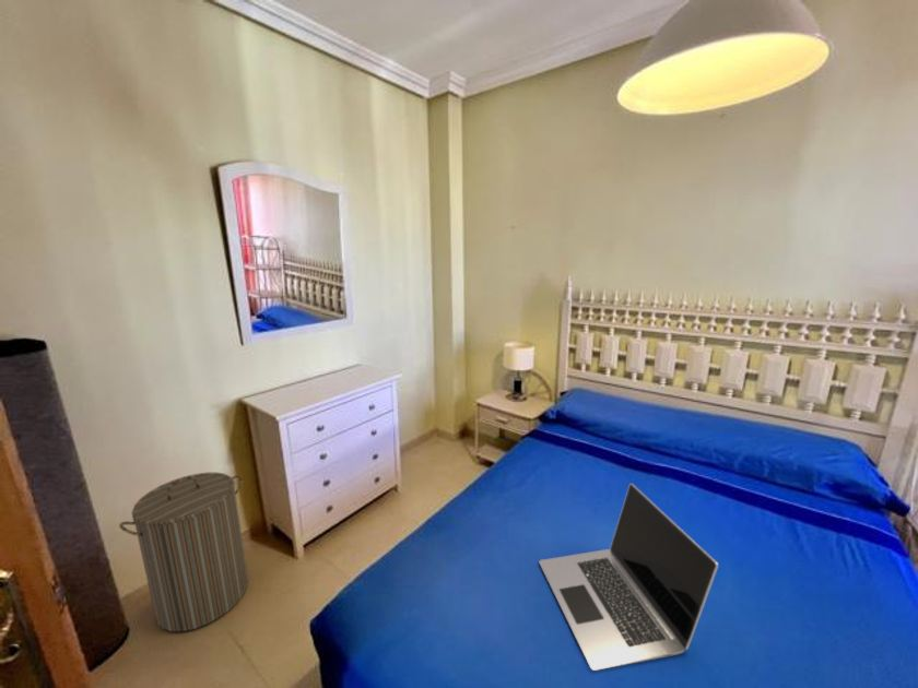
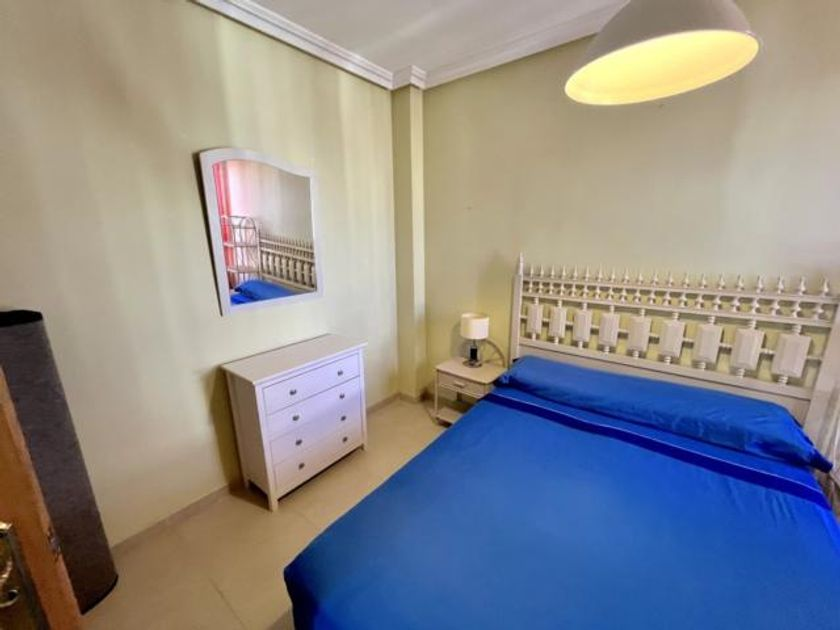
- laundry hamper [118,472,249,632]
- laptop [538,483,719,672]
